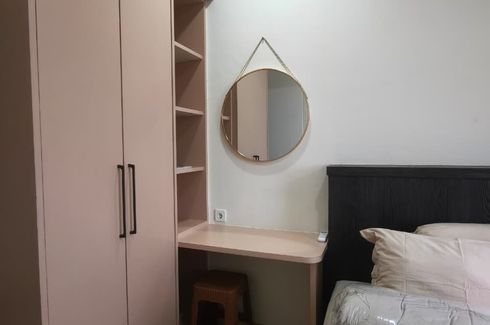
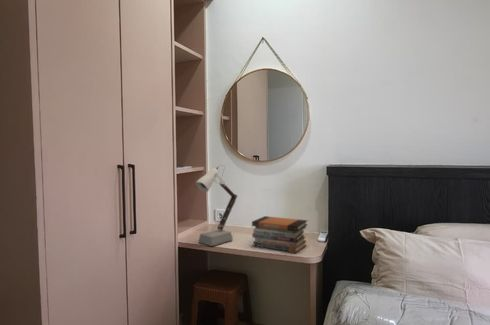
+ desk lamp [195,164,238,247]
+ book stack [251,215,309,254]
